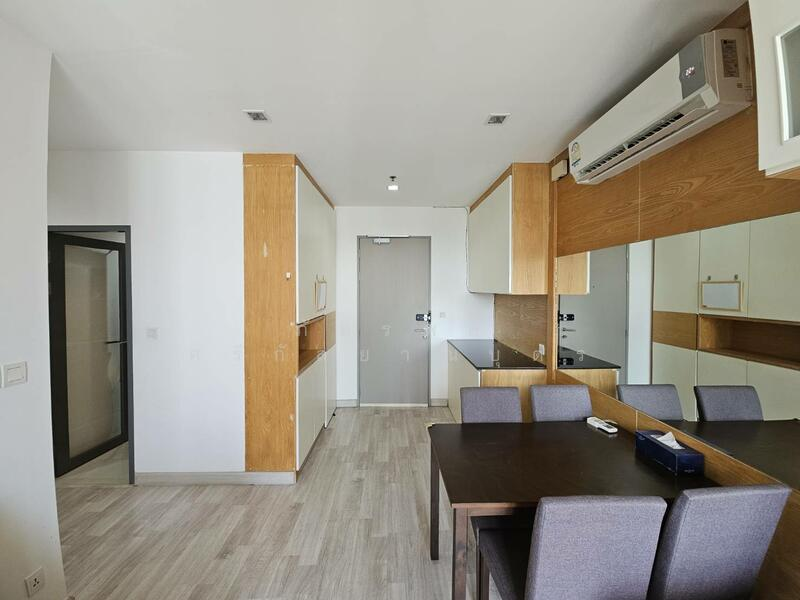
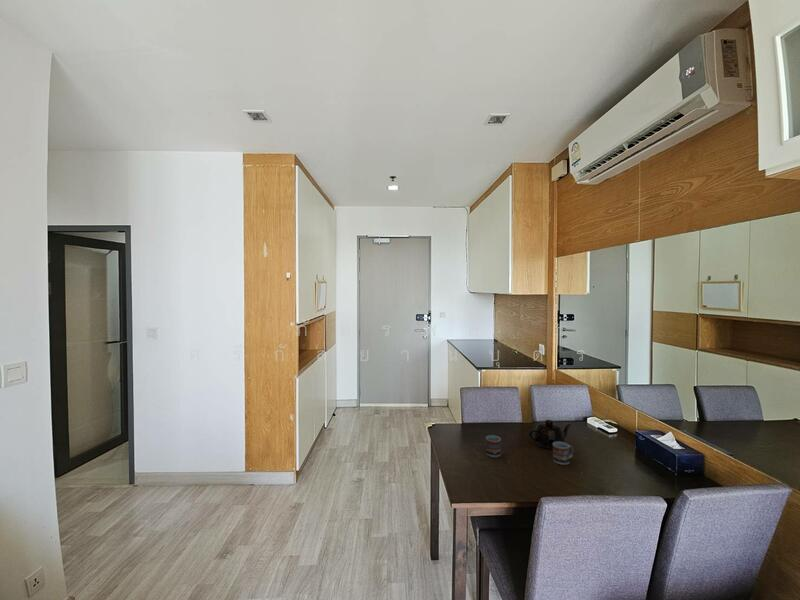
+ cup [552,442,574,466]
+ teapot [528,419,572,450]
+ cup [484,434,502,458]
